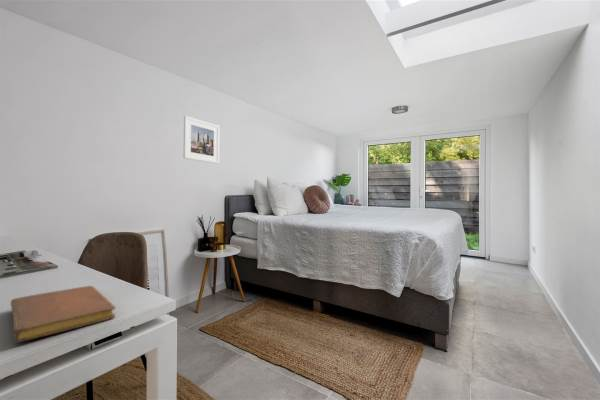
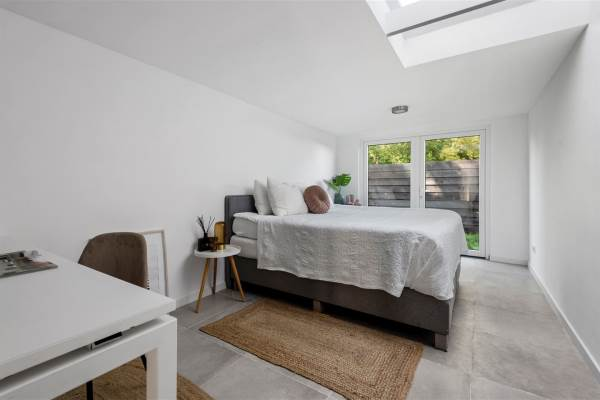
- notebook [10,285,117,343]
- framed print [182,115,220,164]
